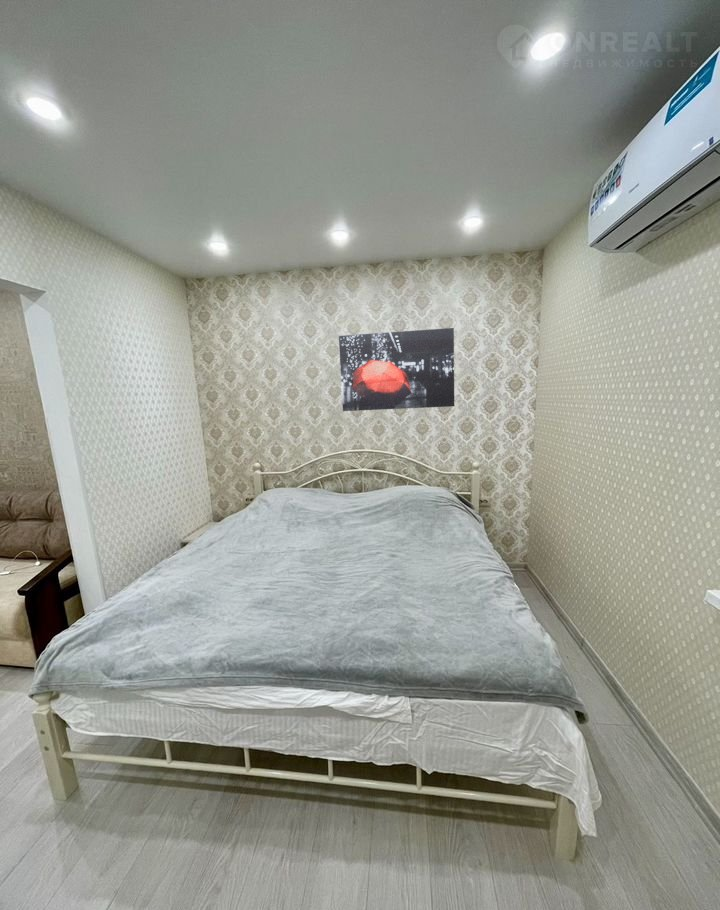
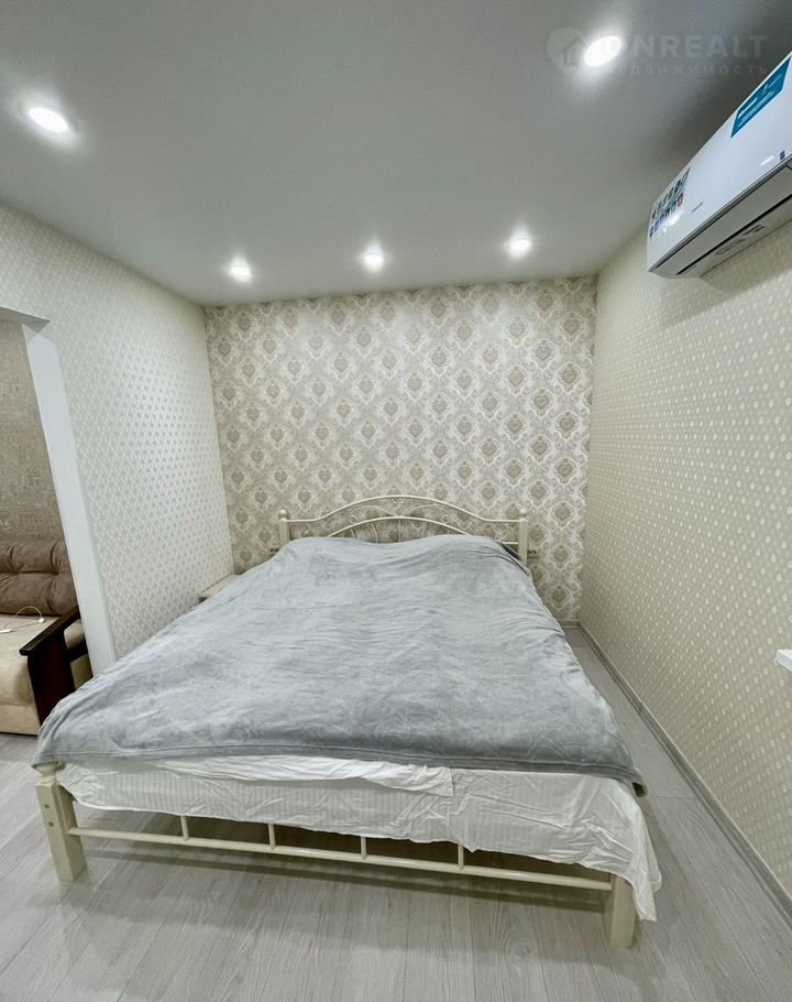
- wall art [338,327,455,412]
